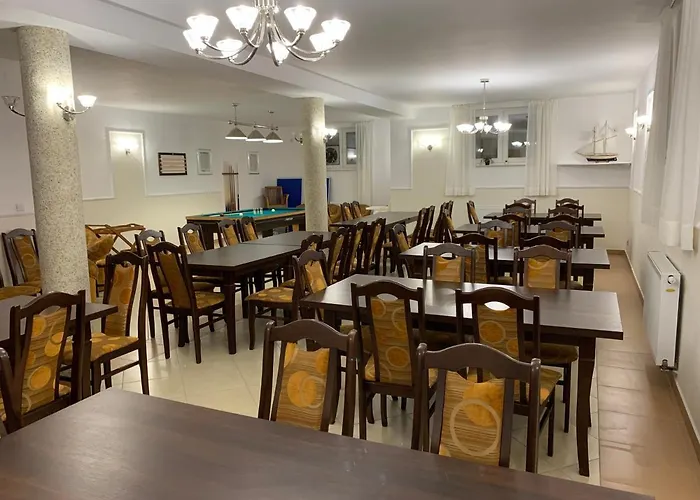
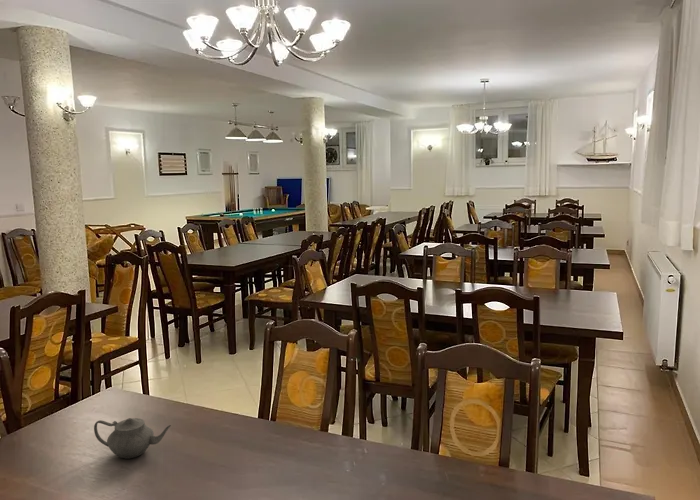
+ teapot [93,417,172,460]
